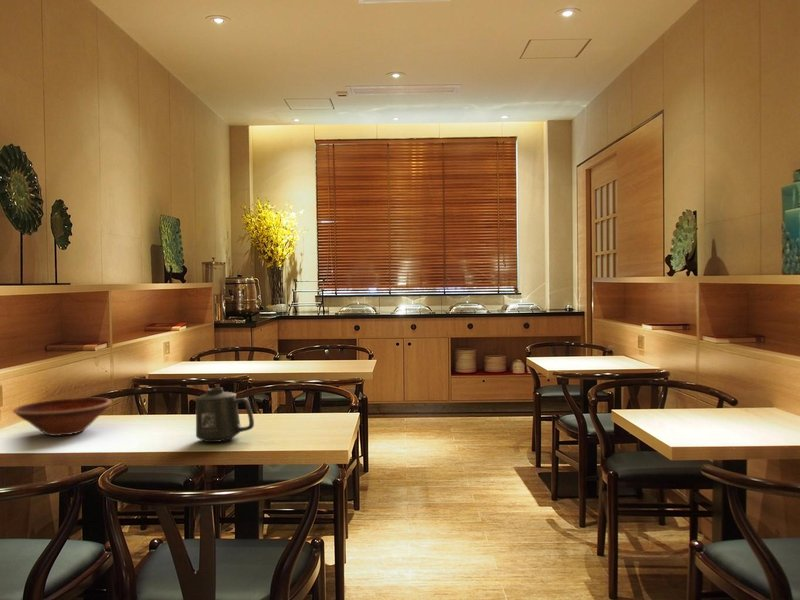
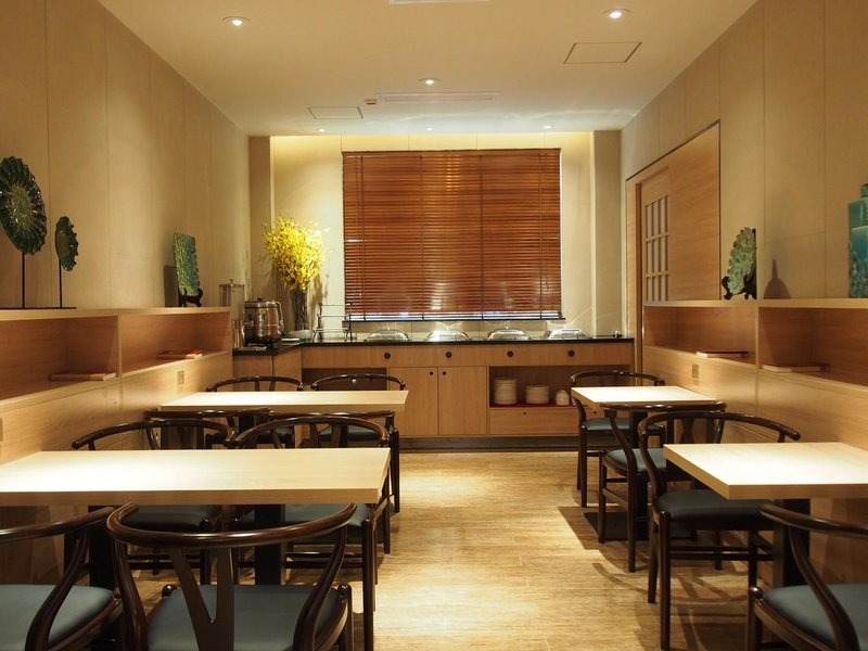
- ceramic bowl [12,397,113,437]
- mug [194,386,255,443]
